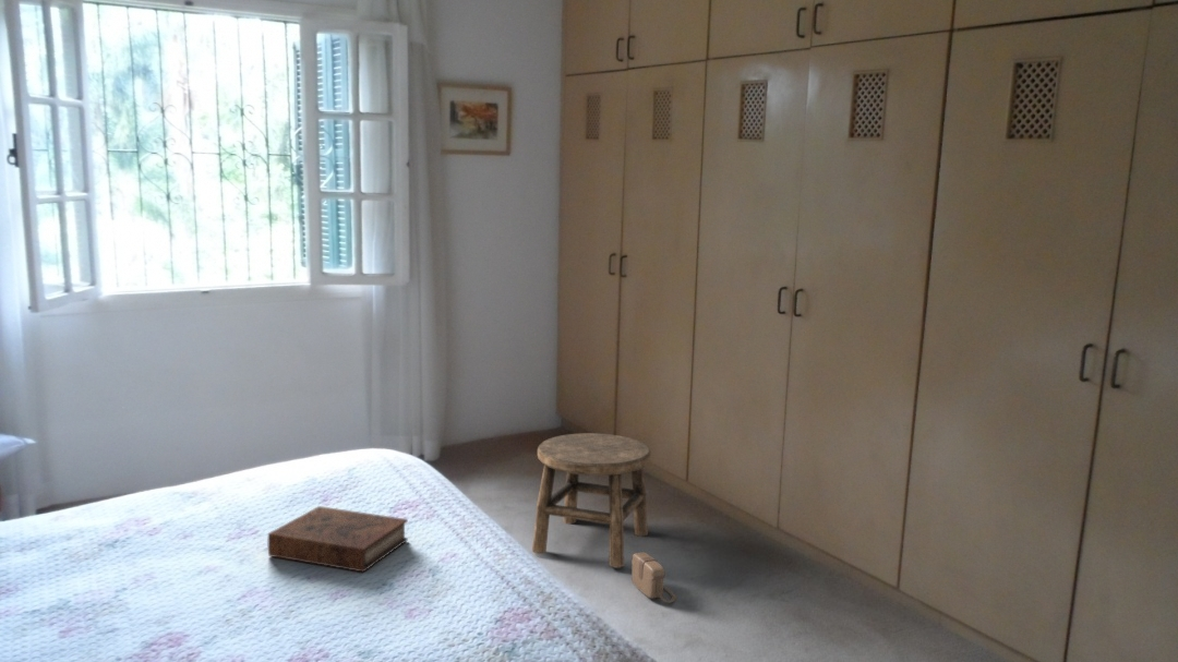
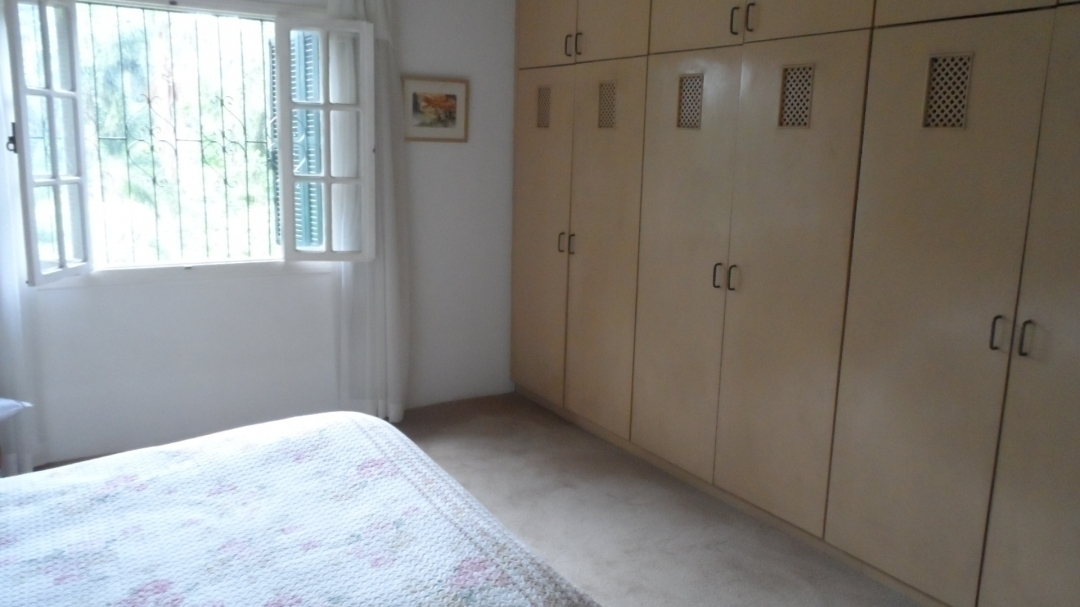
- saddlebag [630,551,677,604]
- stool [531,432,652,569]
- book [267,505,409,574]
